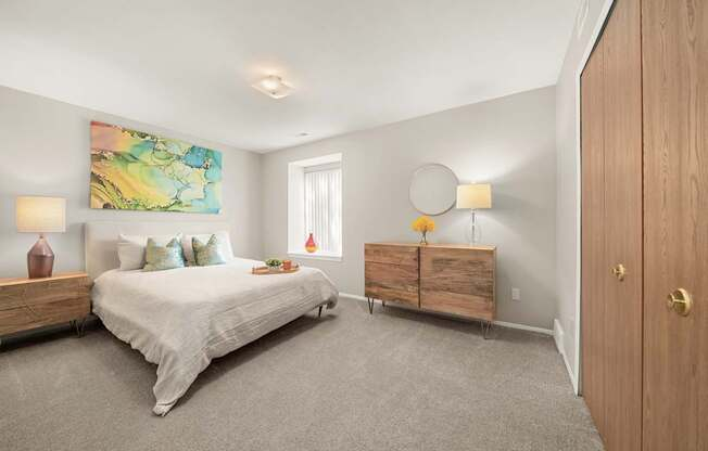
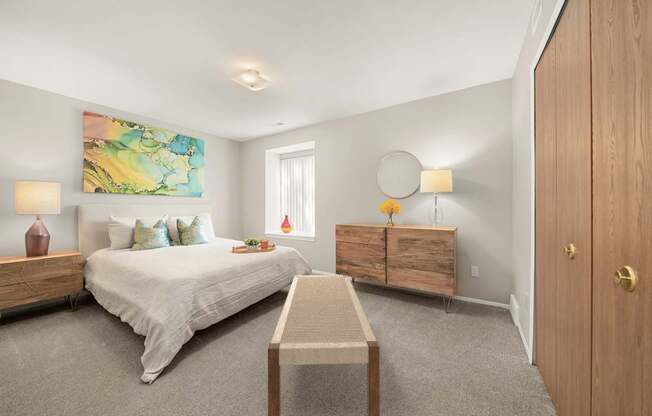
+ bench [267,274,381,416]
